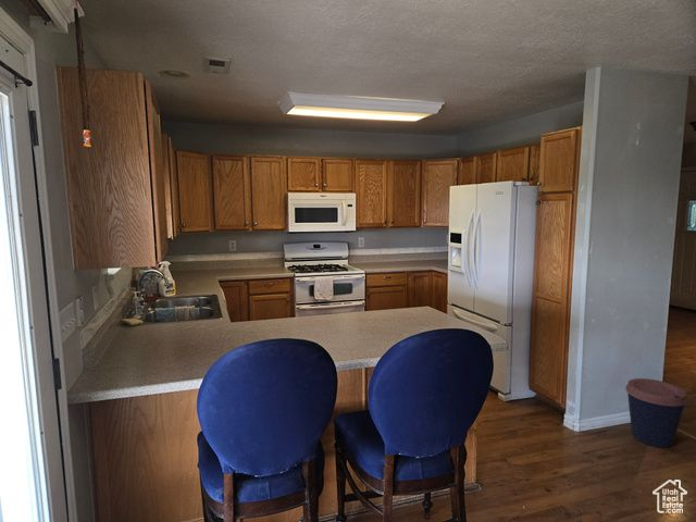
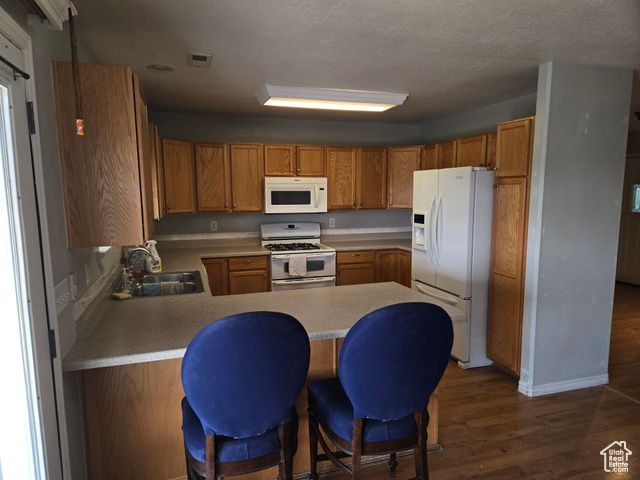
- coffee cup [624,377,688,448]
